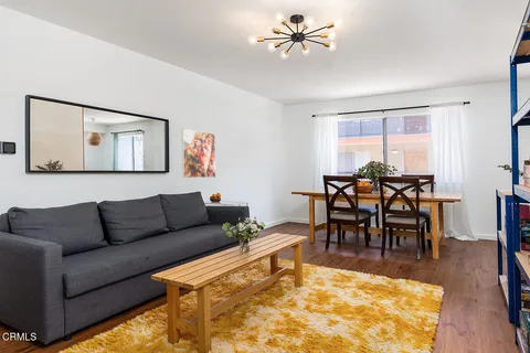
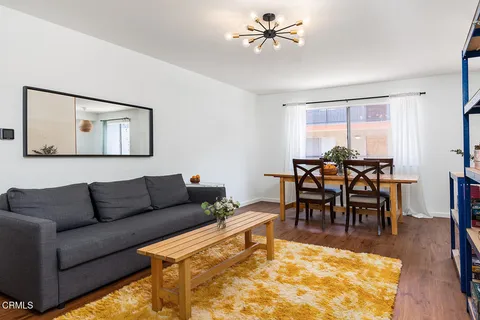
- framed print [181,128,216,179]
